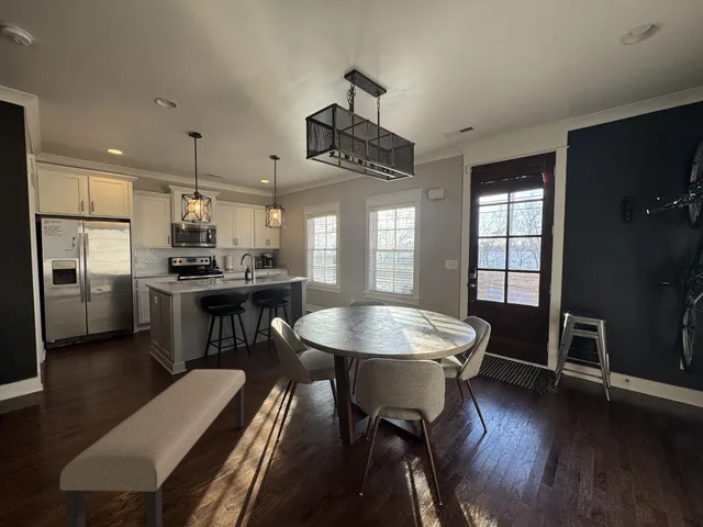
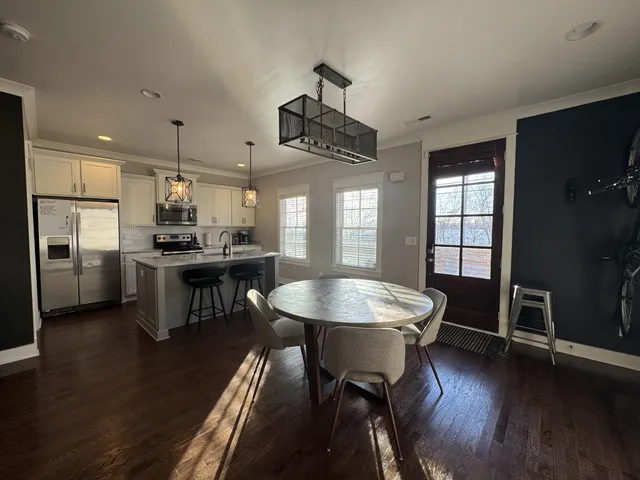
- bench [58,369,246,527]
